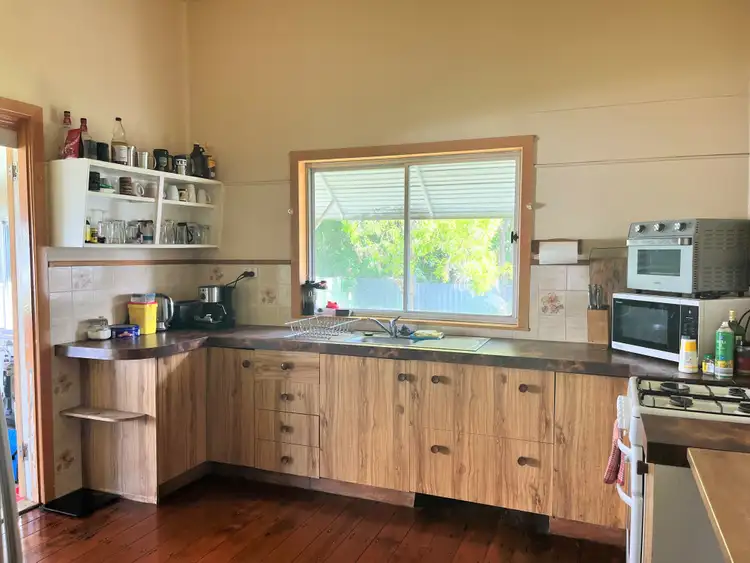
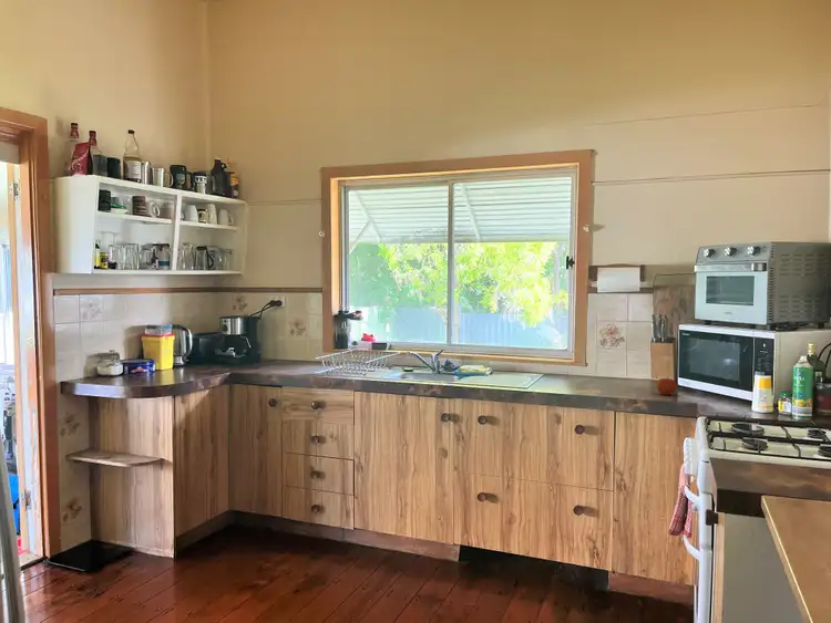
+ apple [655,376,678,396]
